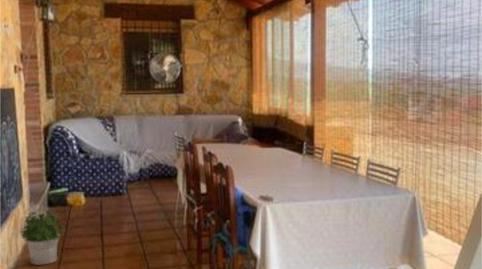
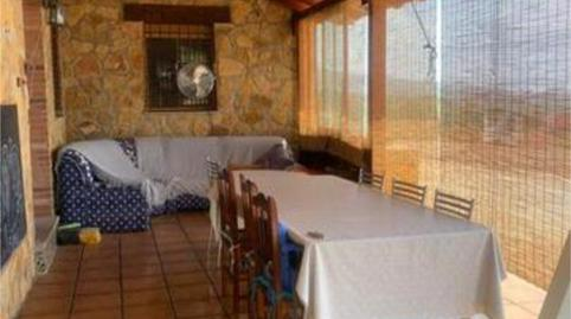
- potted plant [20,210,67,266]
